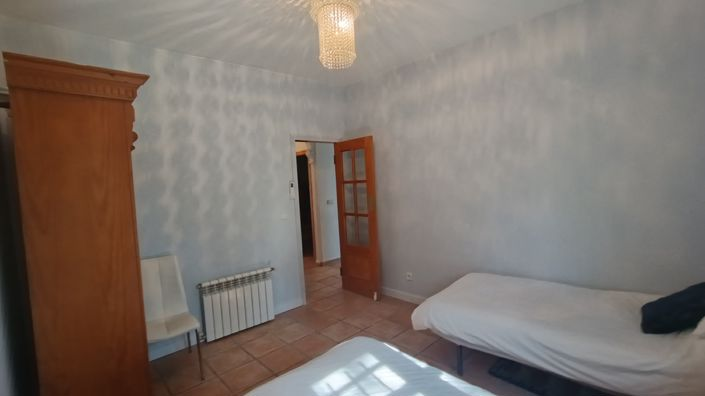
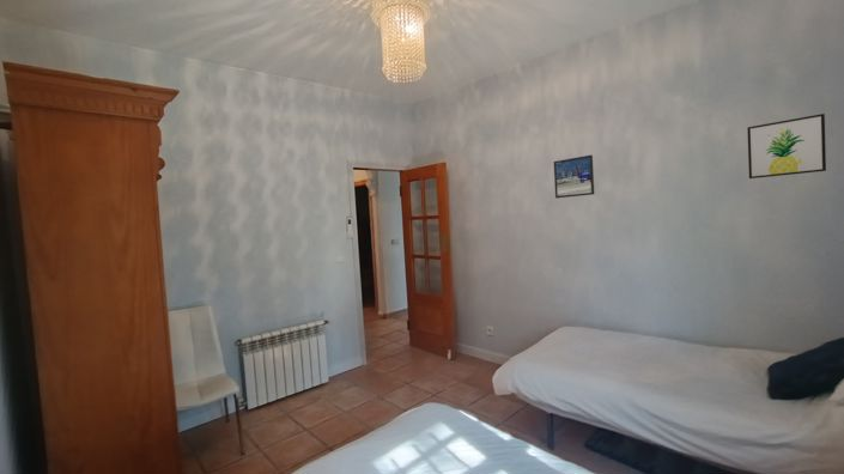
+ wall art [746,113,827,180]
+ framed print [553,154,595,200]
